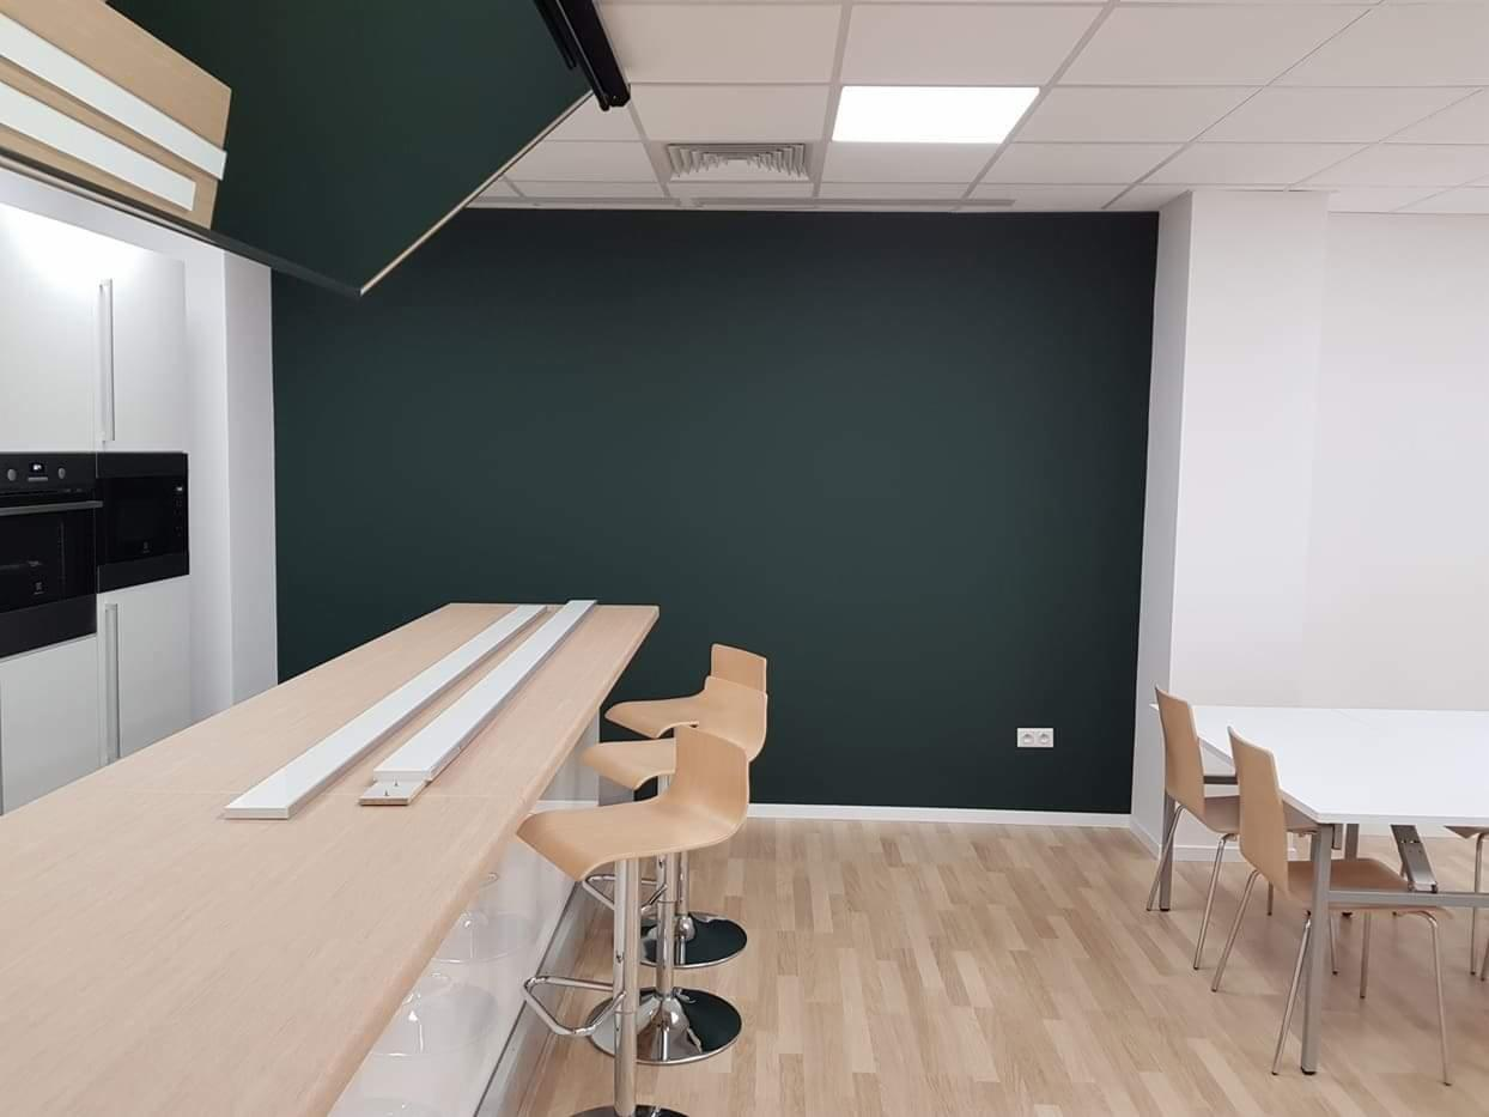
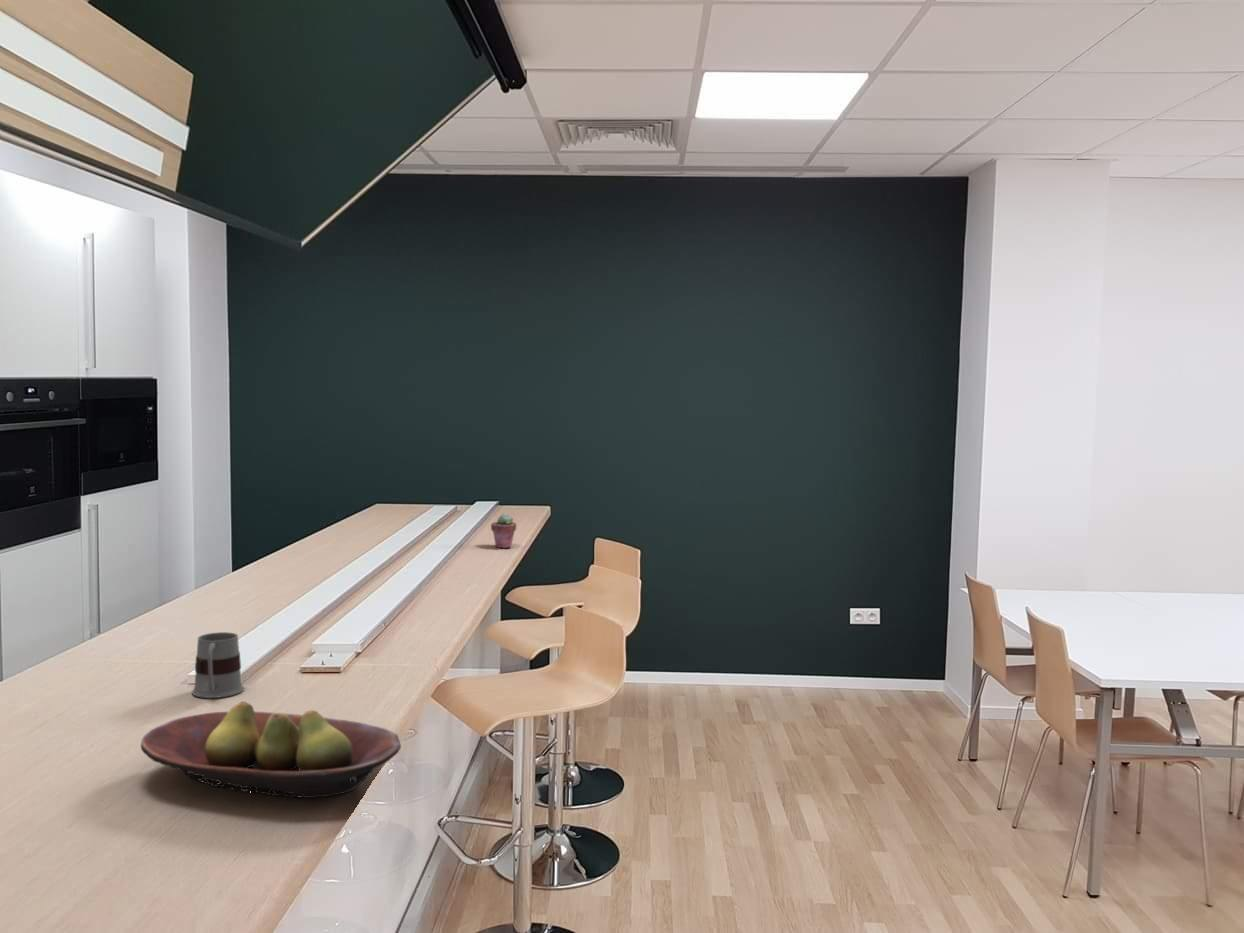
+ potted succulent [490,513,517,549]
+ fruit bowl [140,701,402,799]
+ mug [191,631,245,699]
